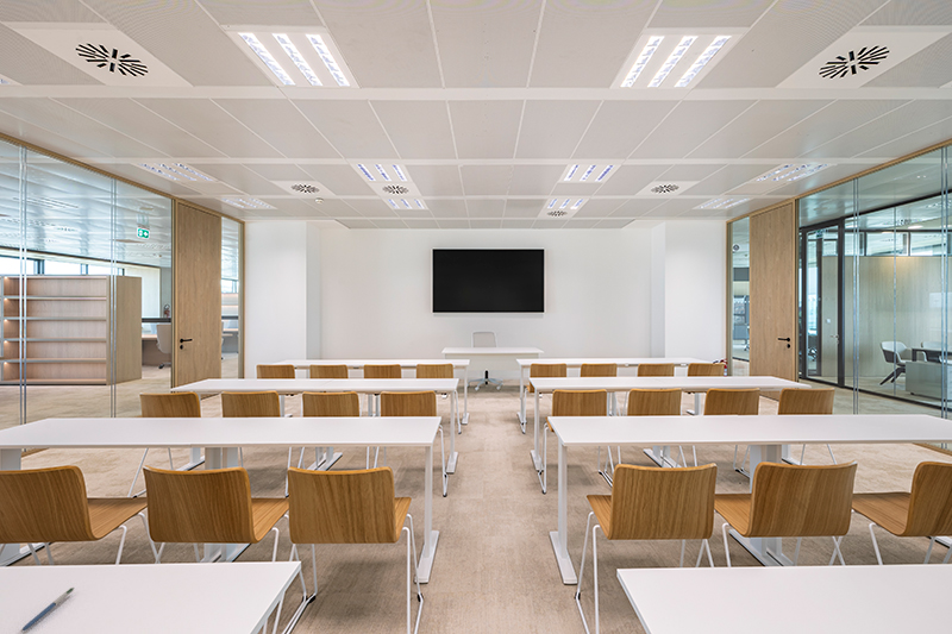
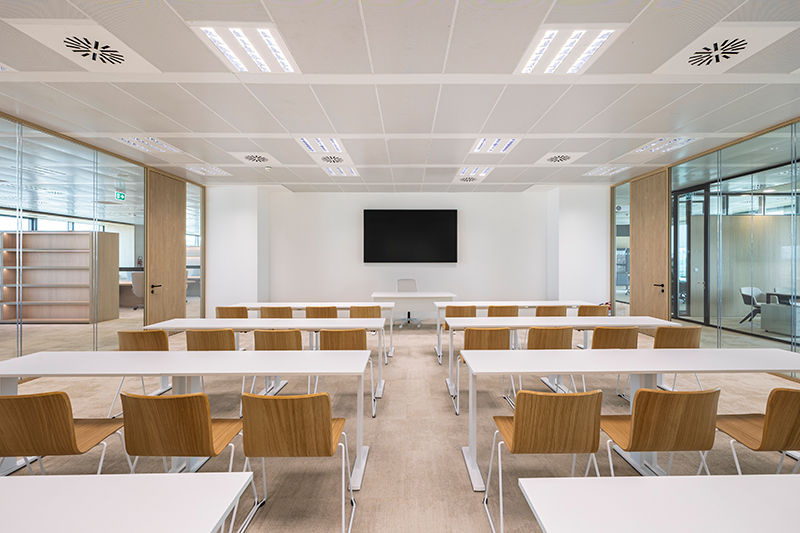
- pen [20,586,75,633]
